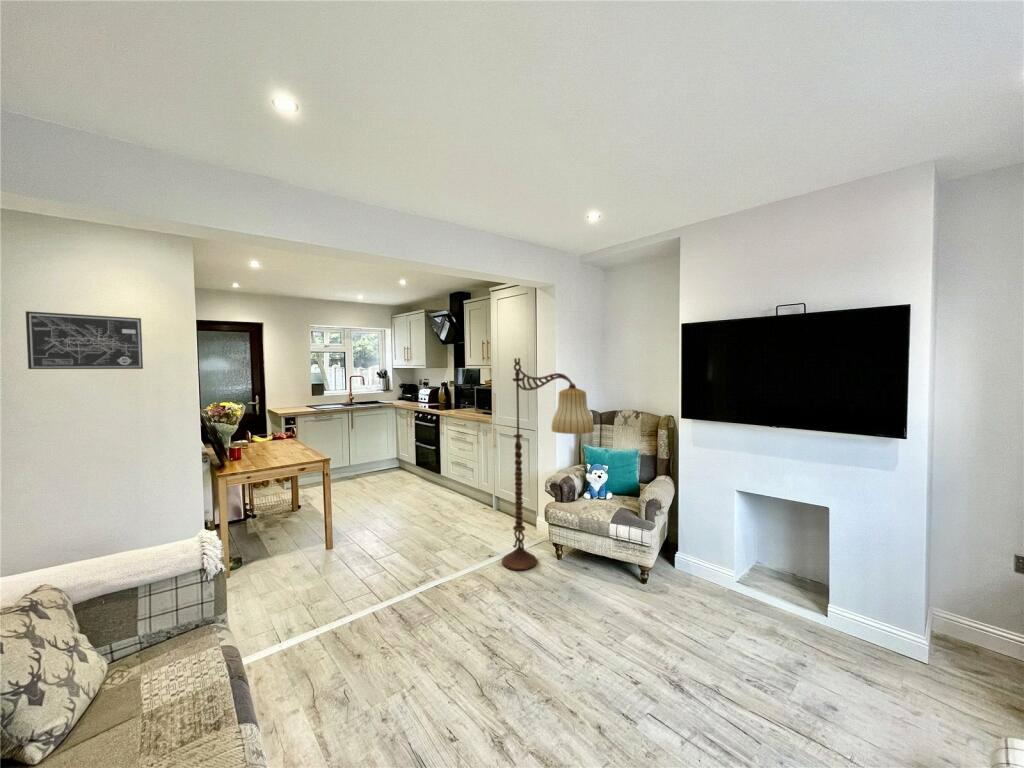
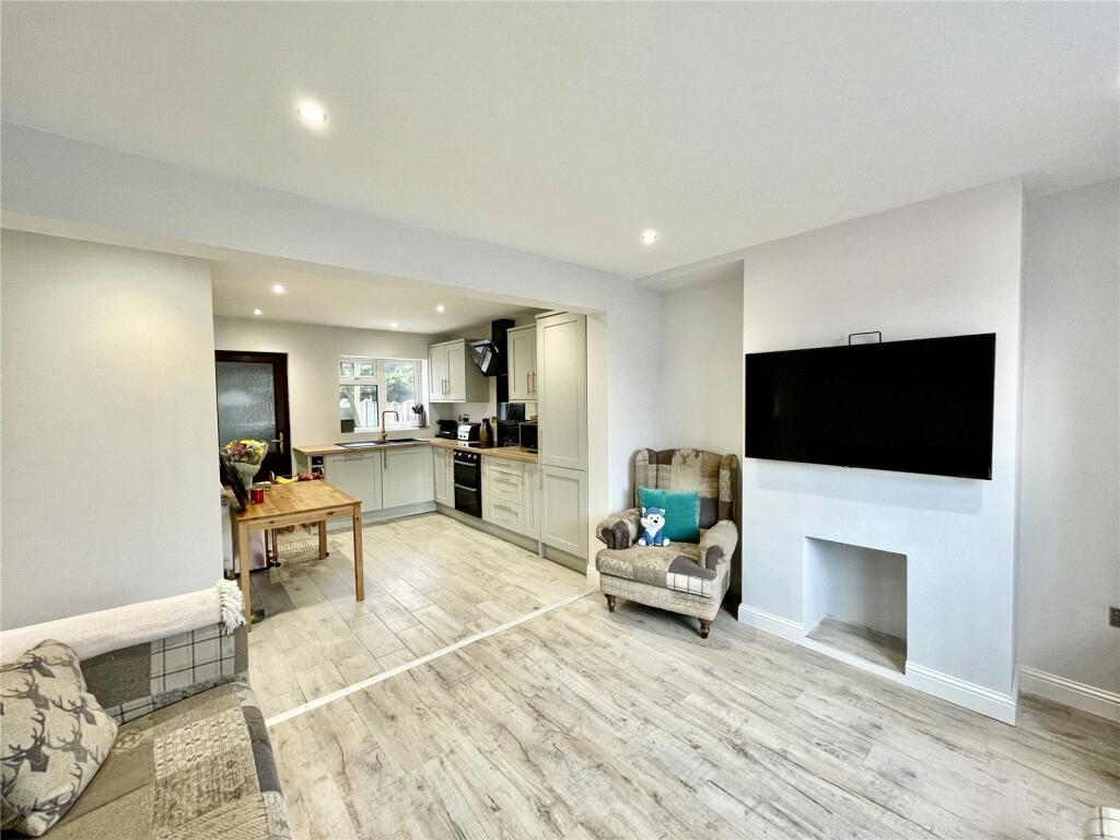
- wall art [25,310,144,370]
- floor lamp [501,357,595,571]
